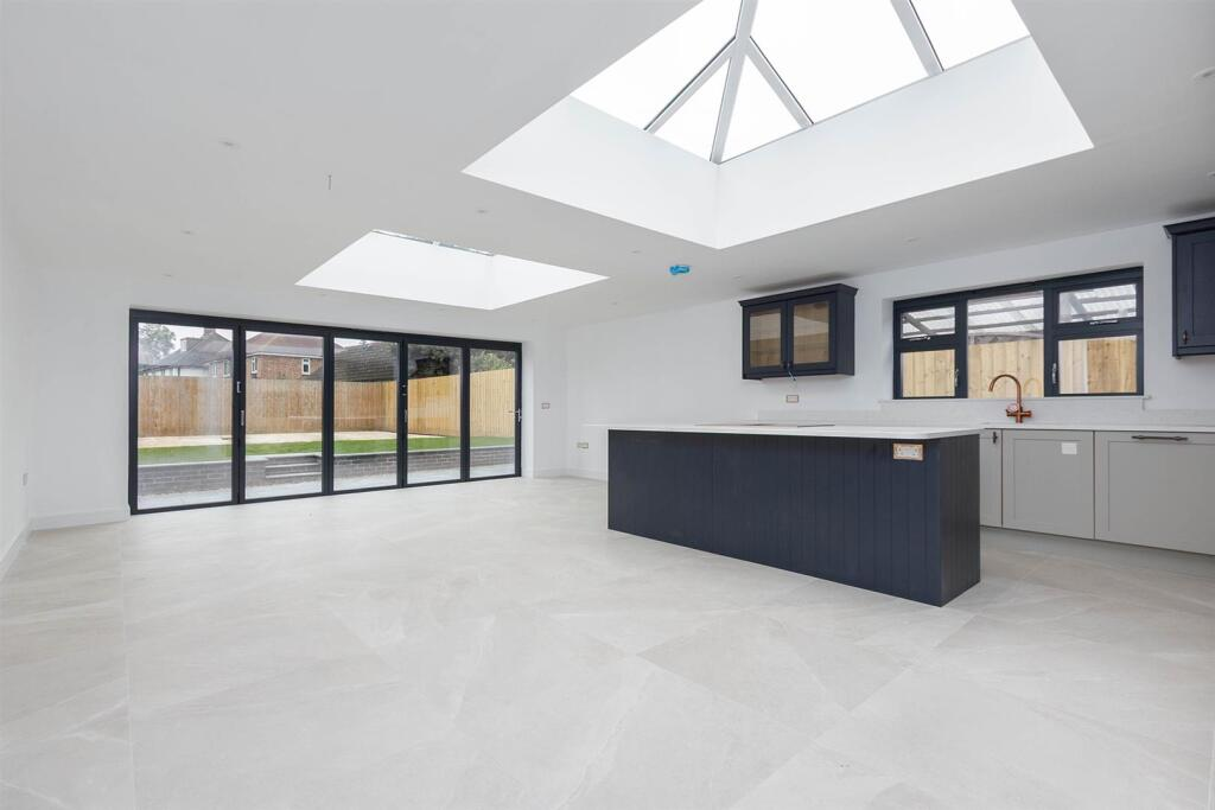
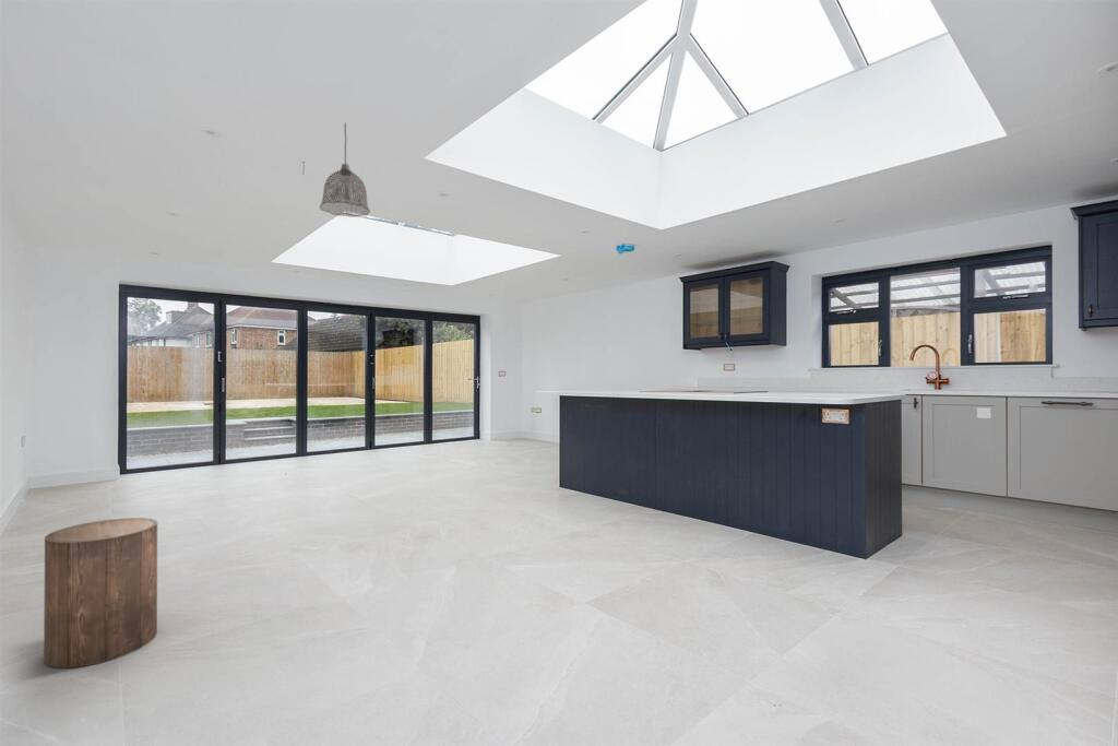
+ stool [43,517,158,670]
+ pendant lamp [319,121,371,218]
